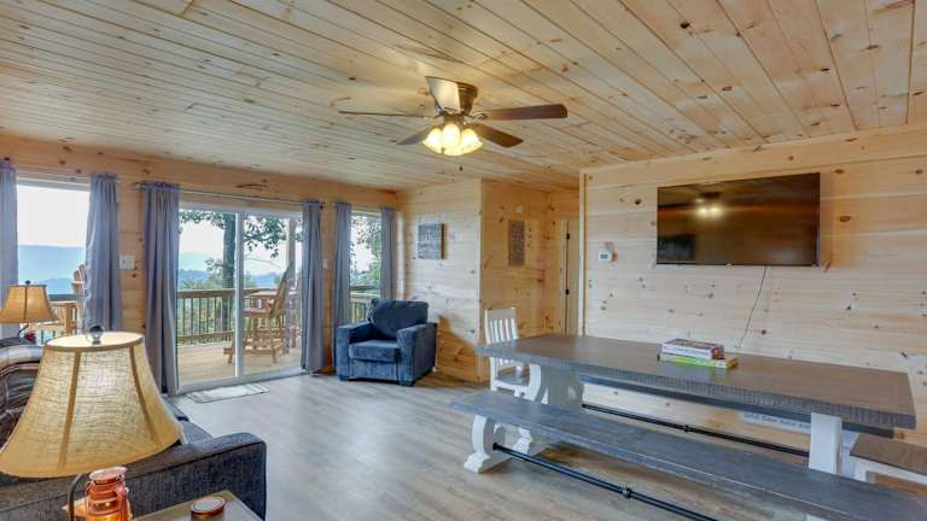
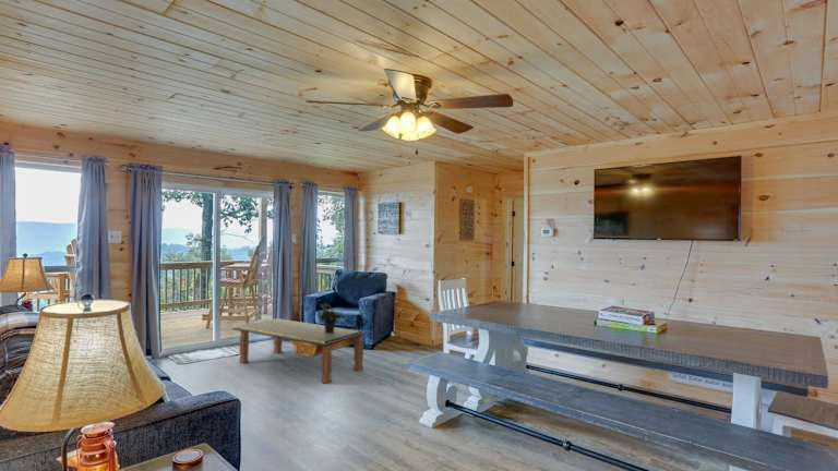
+ coffee table [231,317,367,385]
+ potted plant [318,302,349,334]
